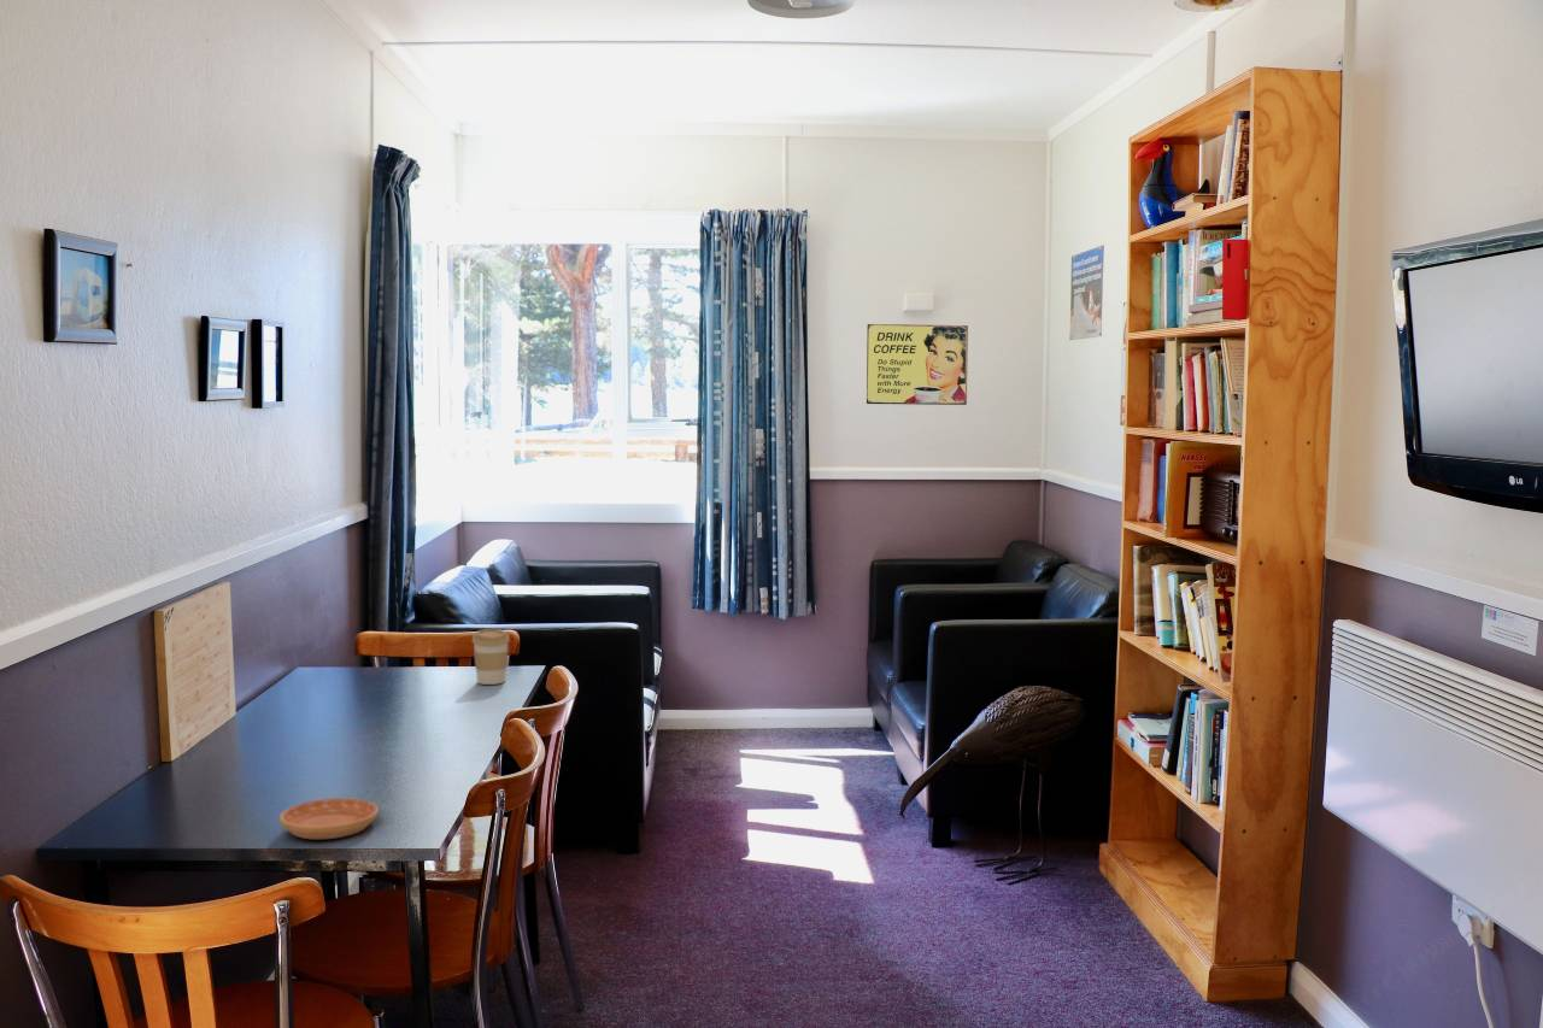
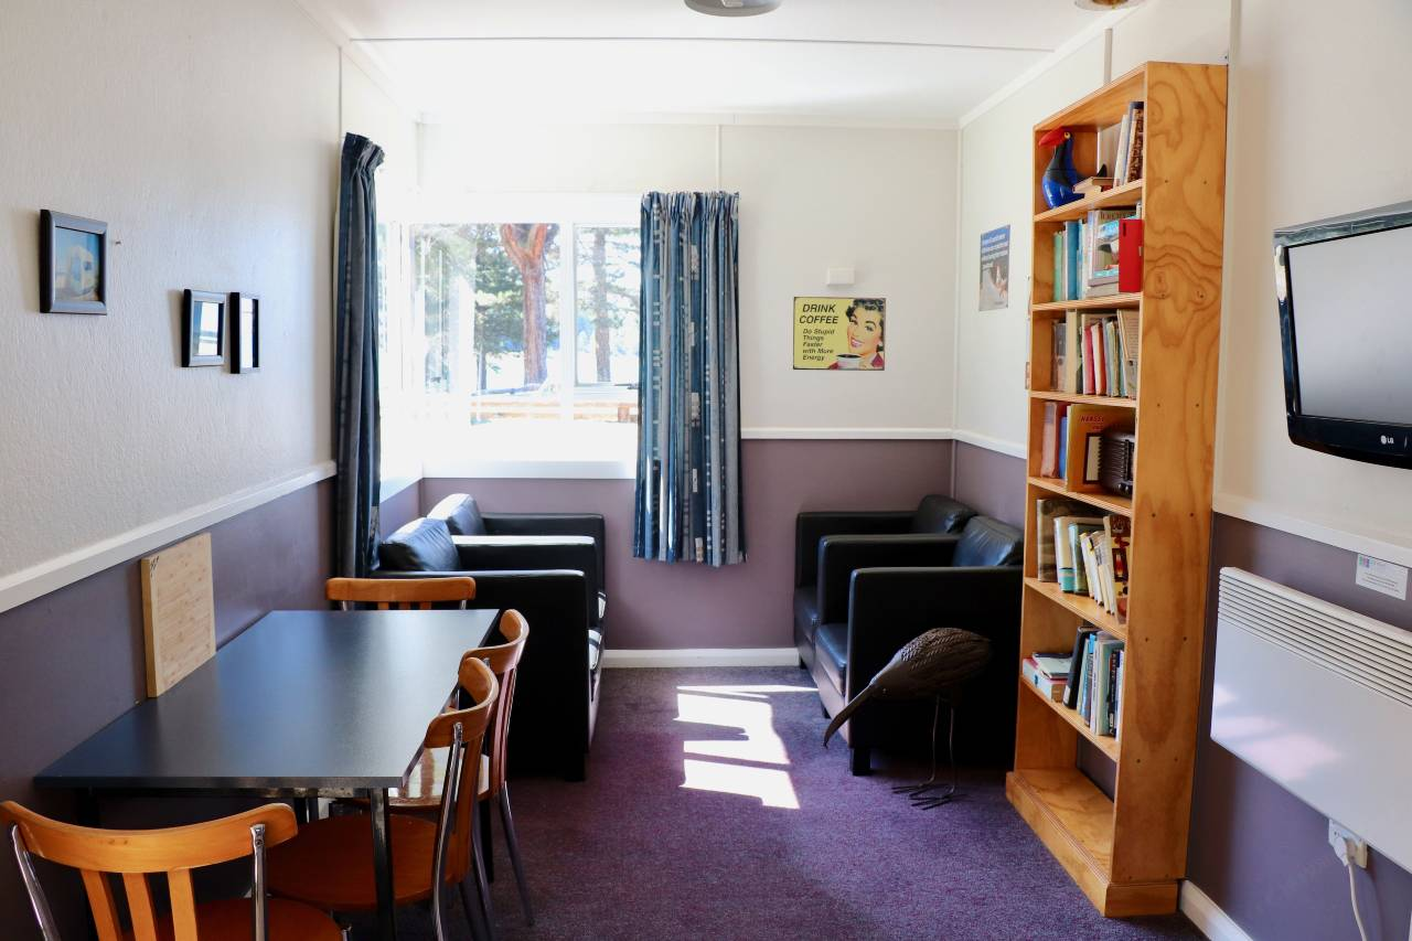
- coffee cup [471,628,511,686]
- saucer [278,797,380,840]
